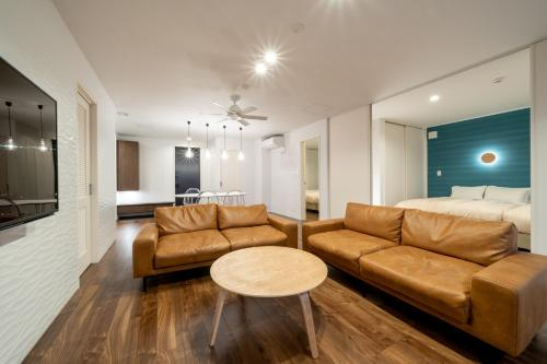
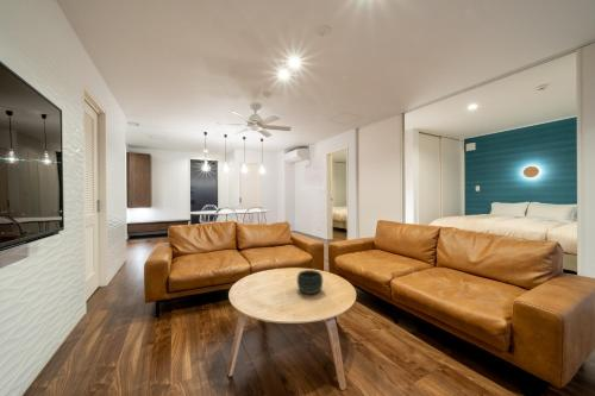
+ bowl [296,269,324,295]
